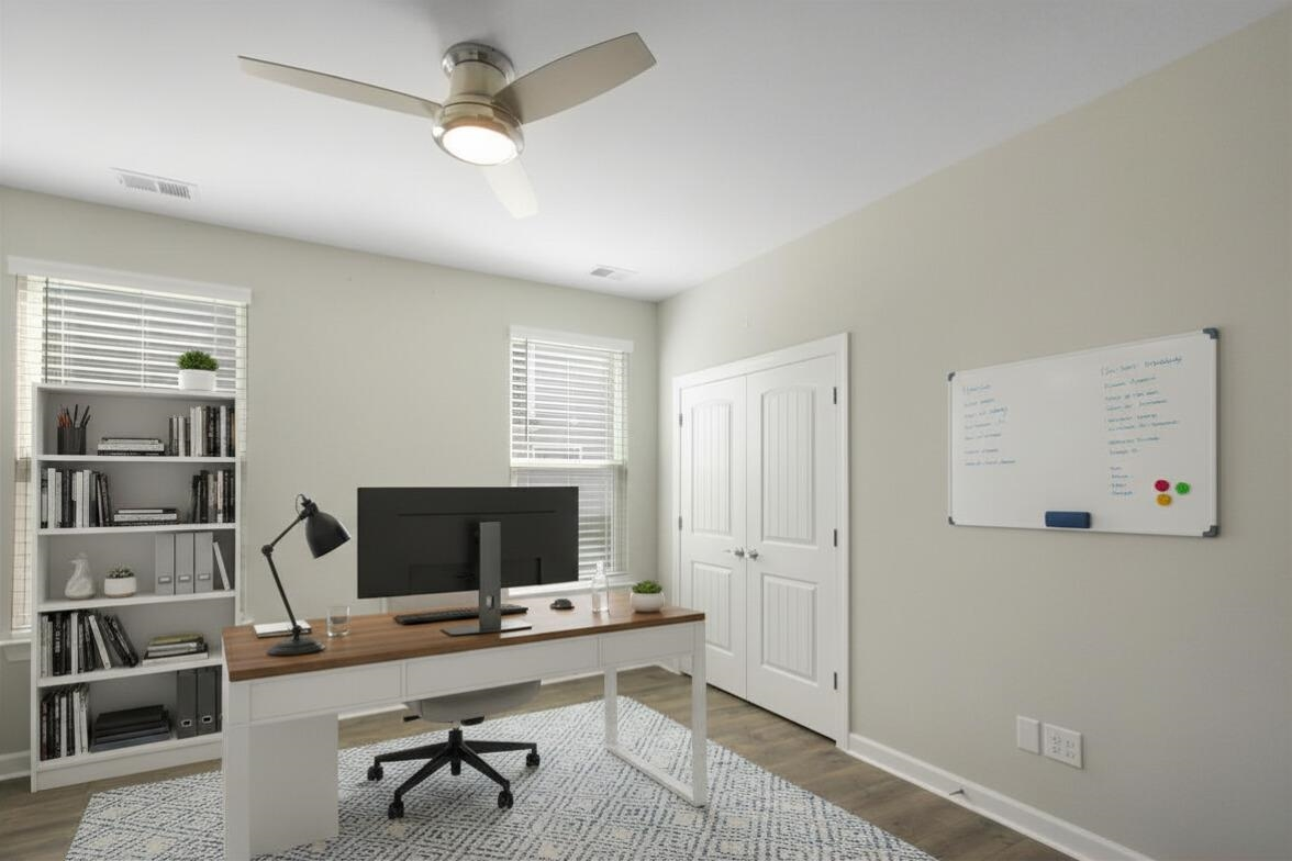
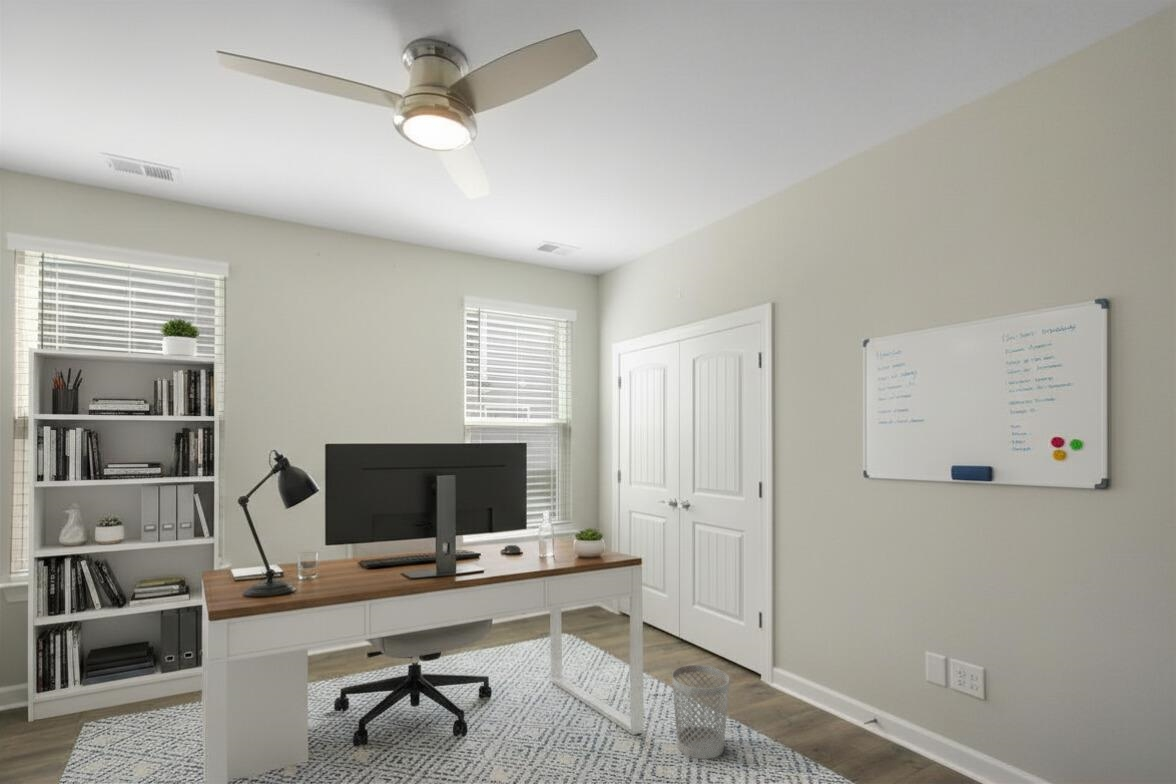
+ wastebasket [671,664,730,760]
